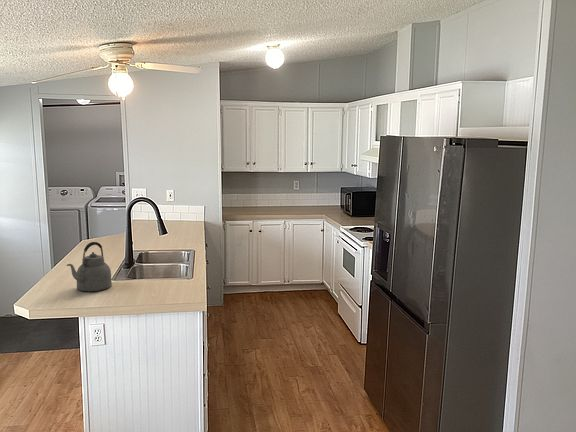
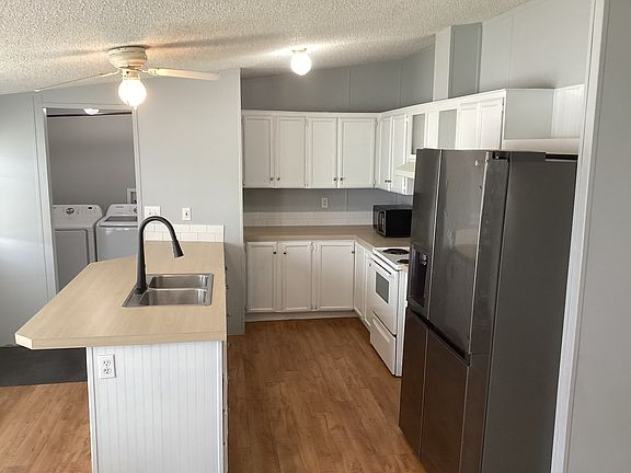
- kettle [66,241,113,292]
